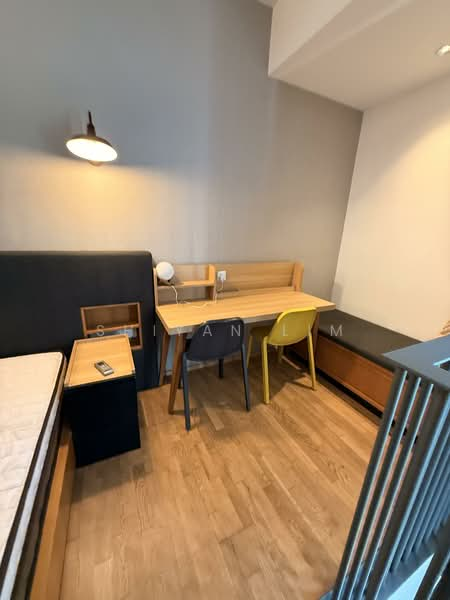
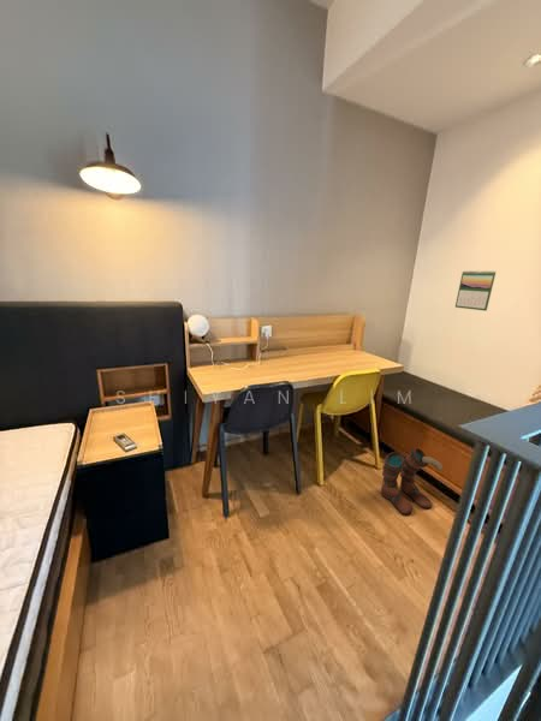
+ boots [380,447,444,516]
+ calendar [454,269,497,312]
